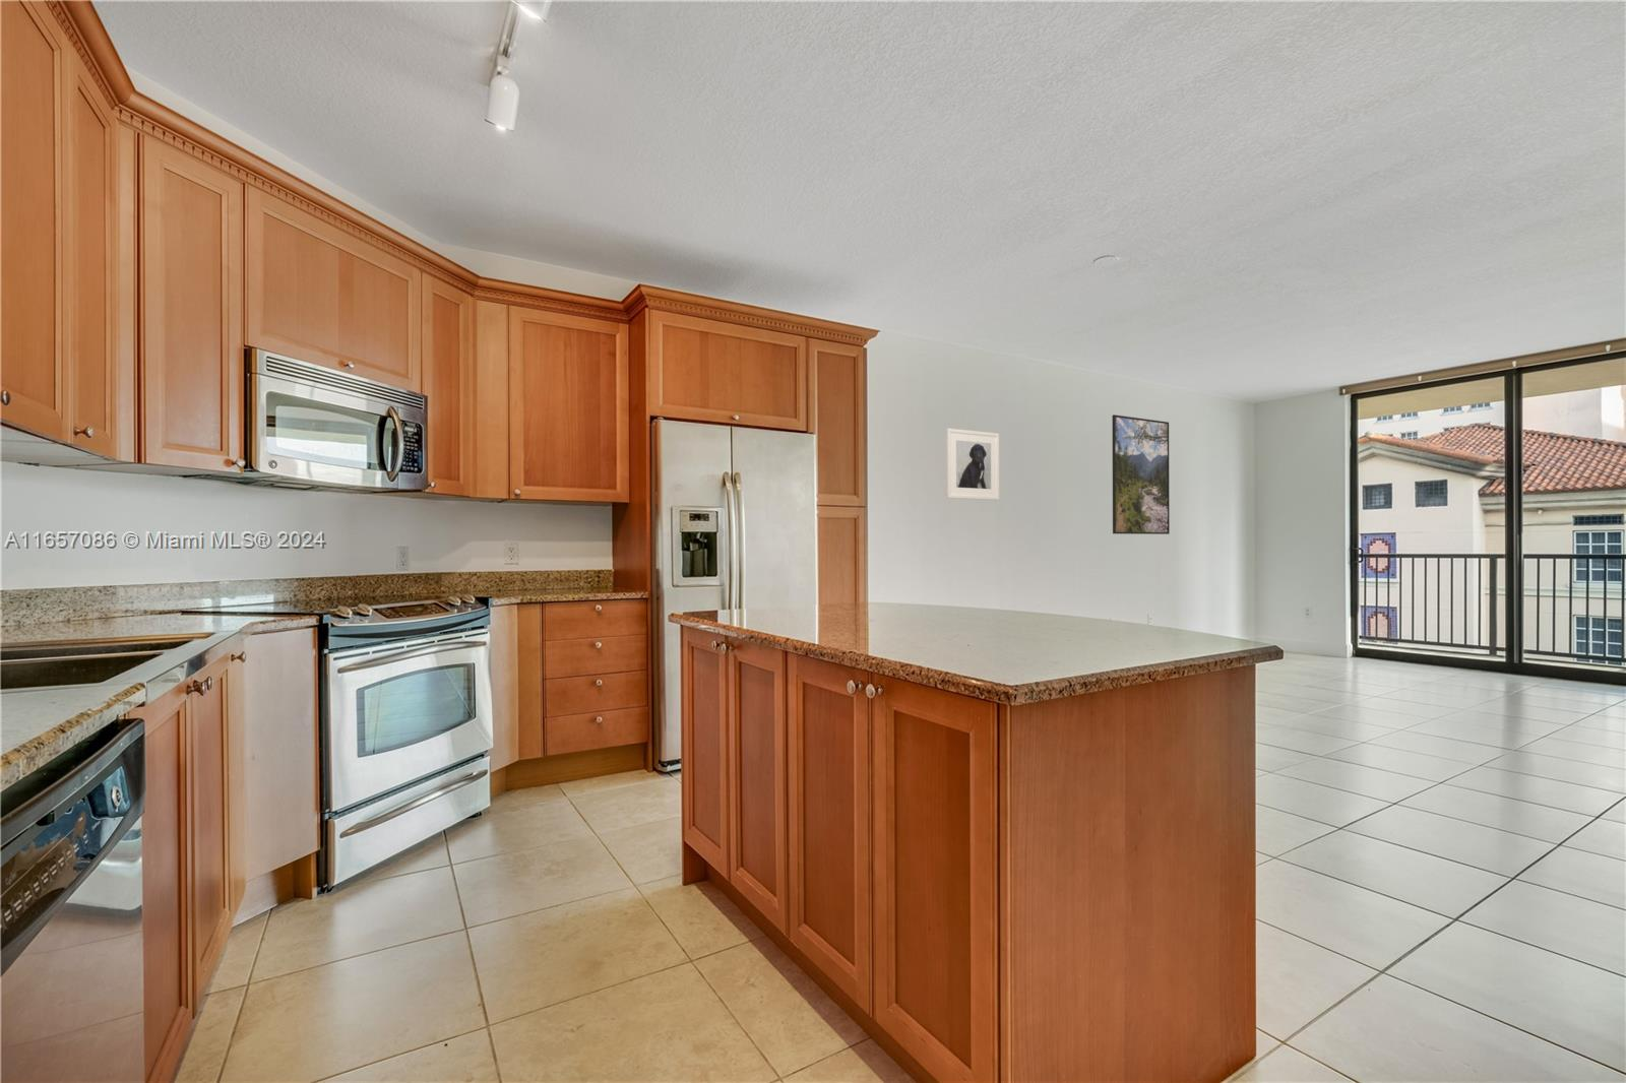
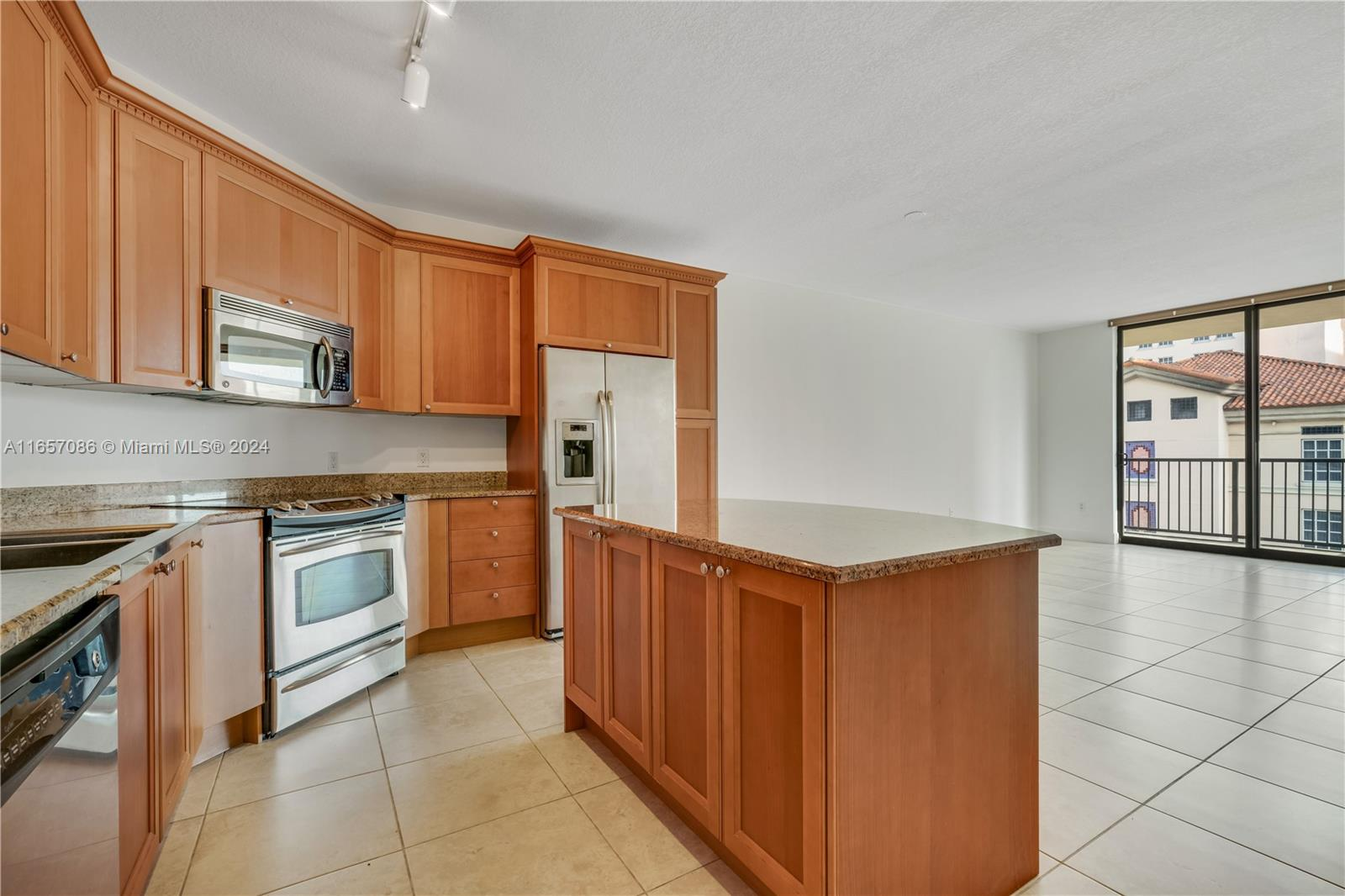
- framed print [1112,413,1170,535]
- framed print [945,428,1000,500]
